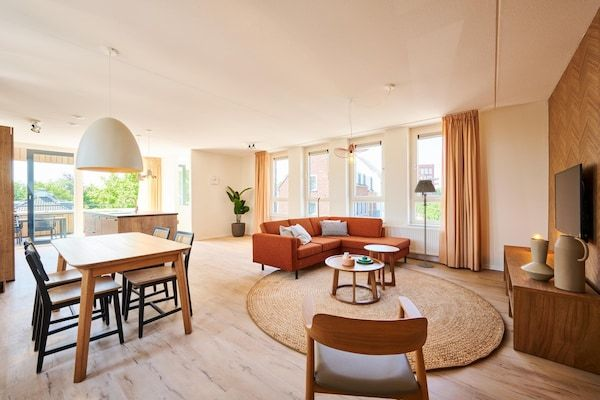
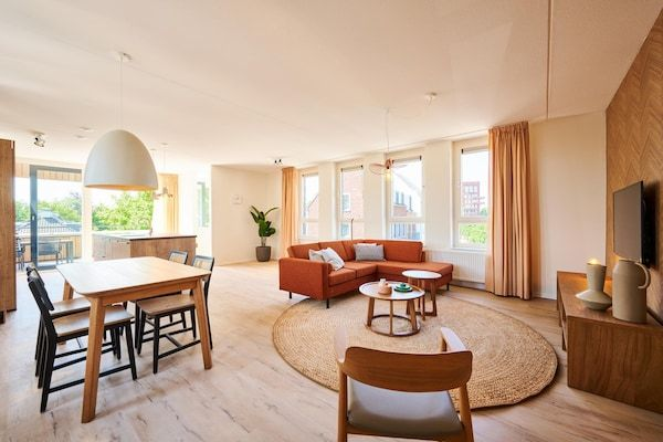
- floor lamp [414,179,437,269]
